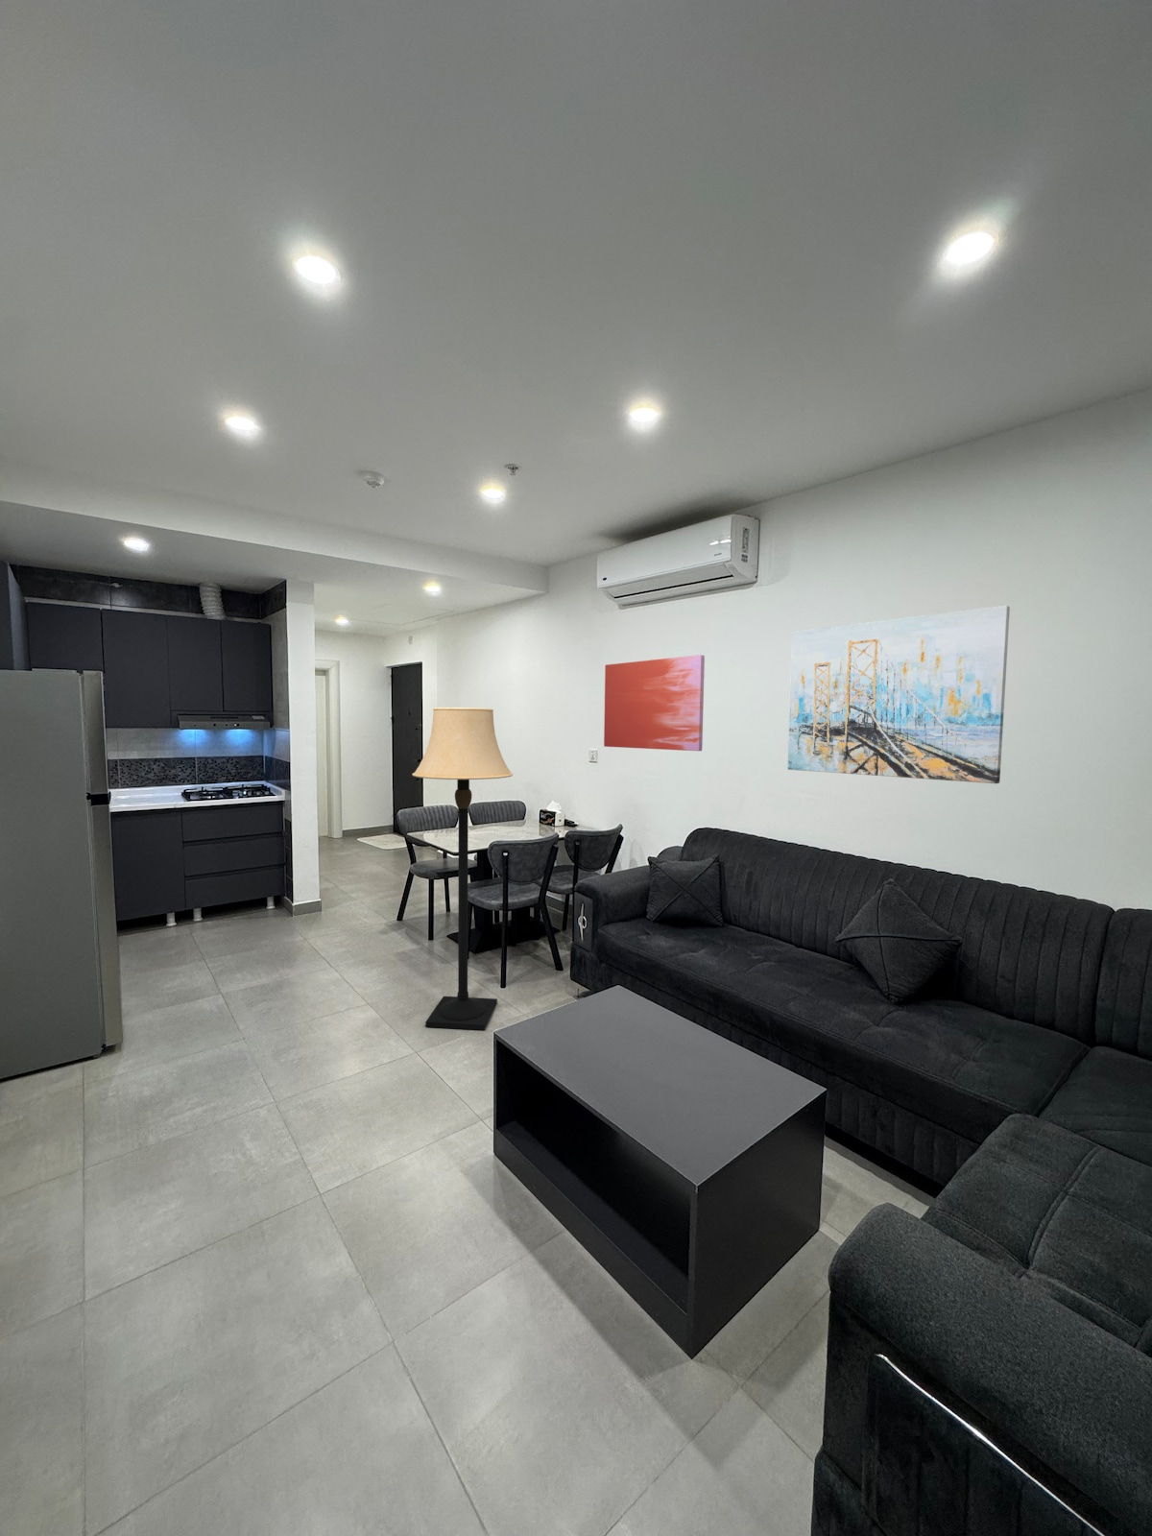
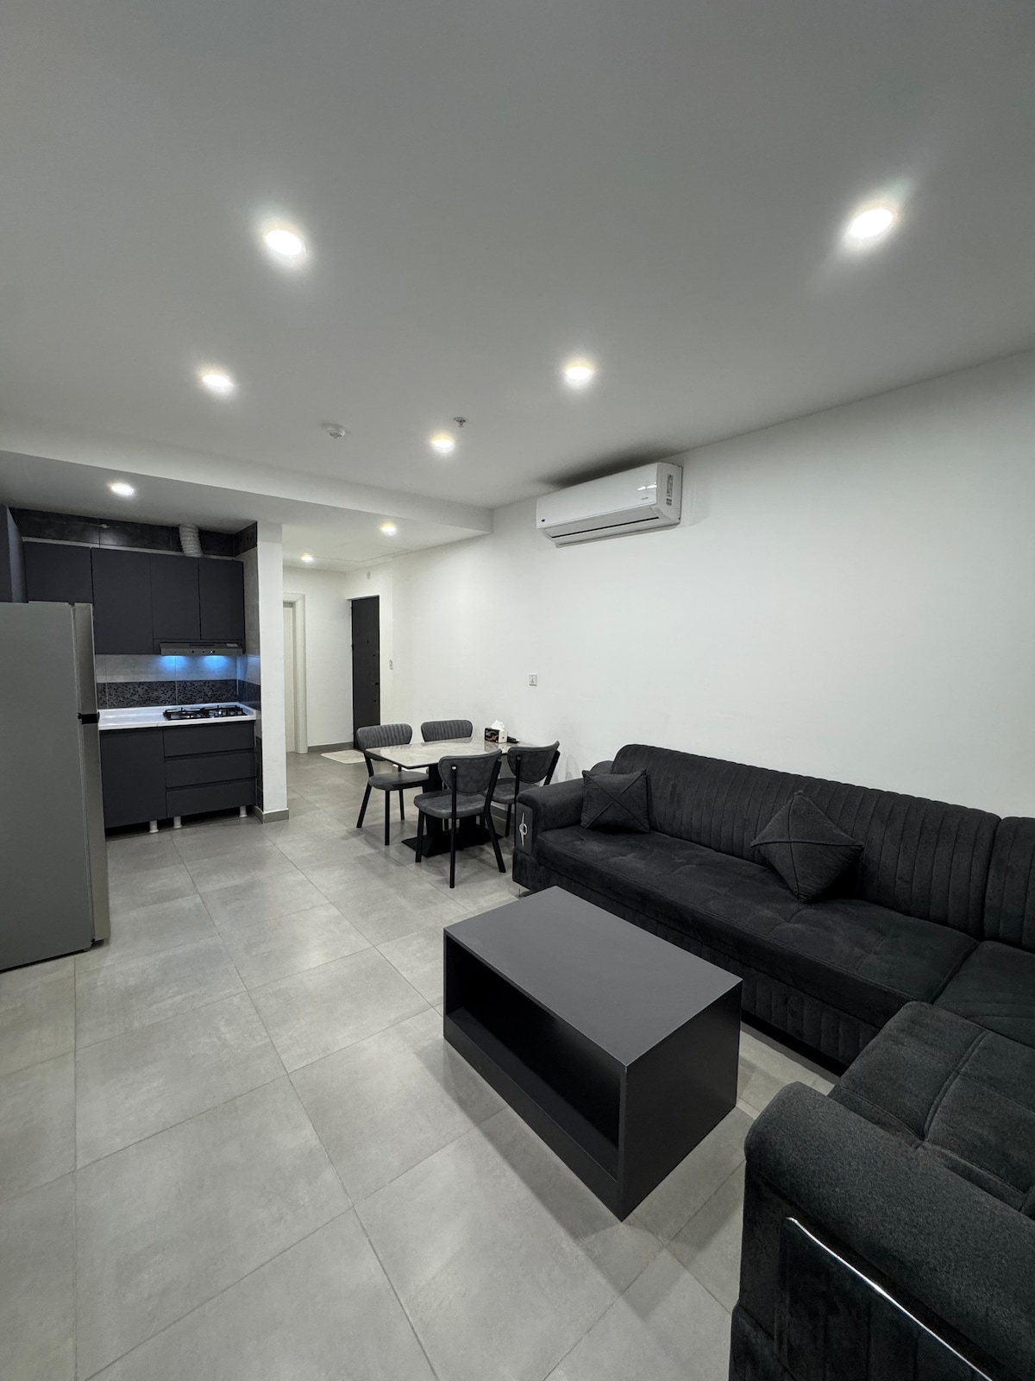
- wall art [603,654,705,752]
- wall art [787,605,1010,784]
- lamp [411,706,513,1030]
